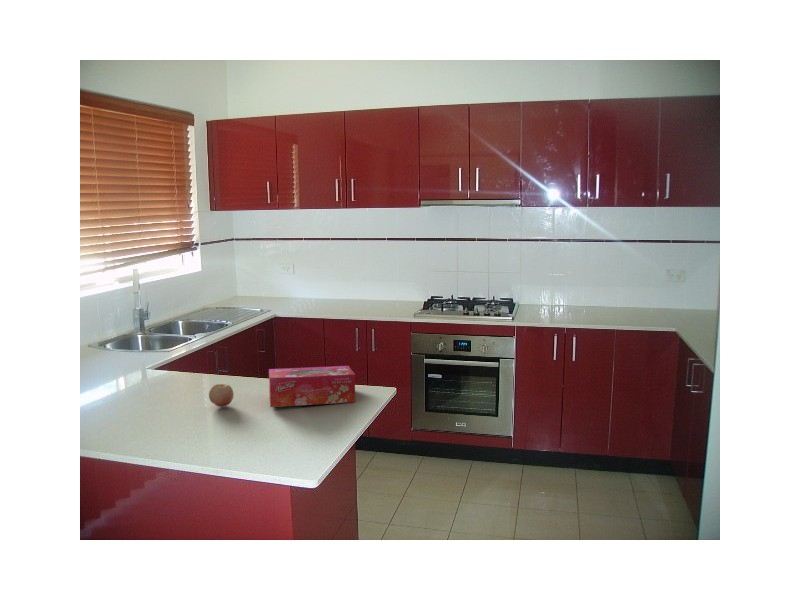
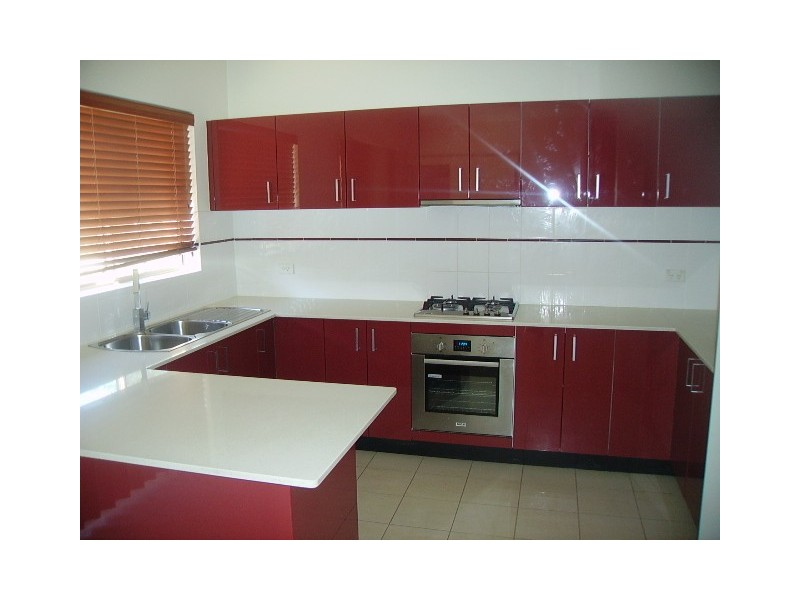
- fruit [208,383,235,408]
- tissue box [268,365,356,408]
